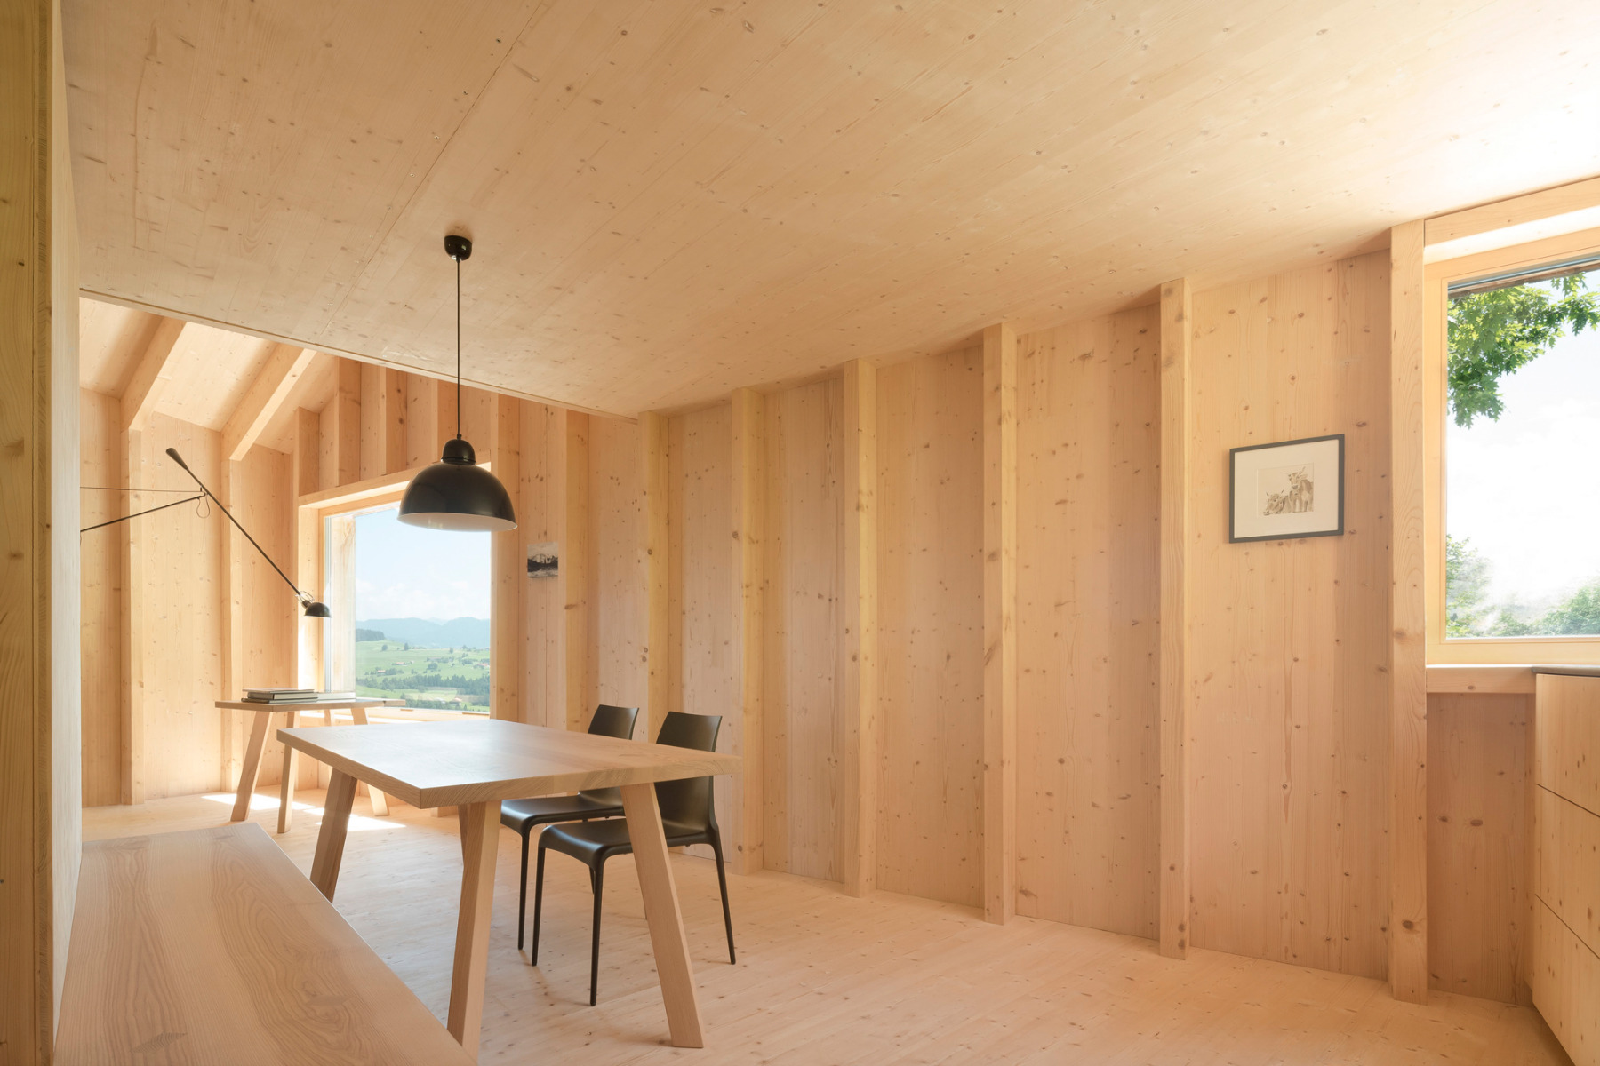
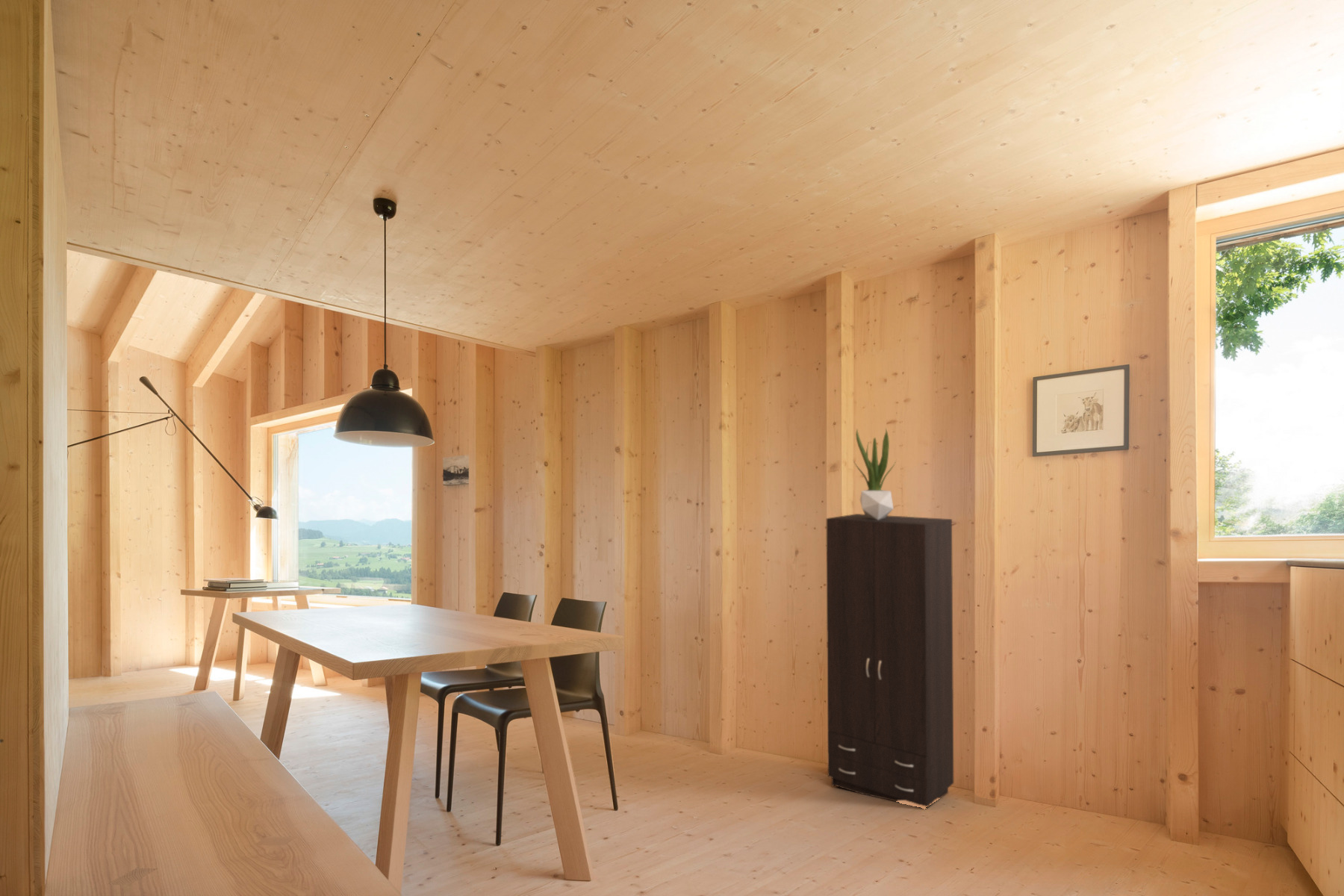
+ cabinet [826,513,954,807]
+ potted plant [853,427,897,520]
